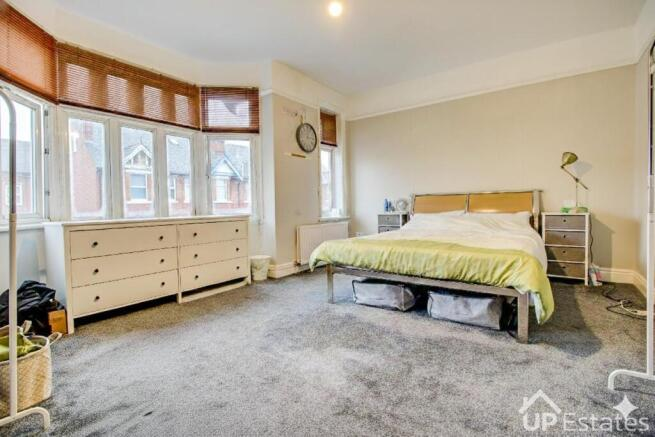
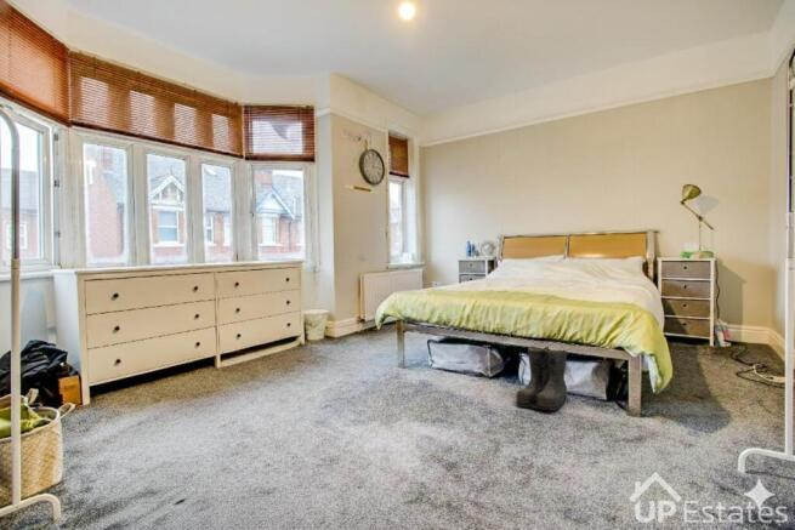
+ boots [515,344,570,411]
